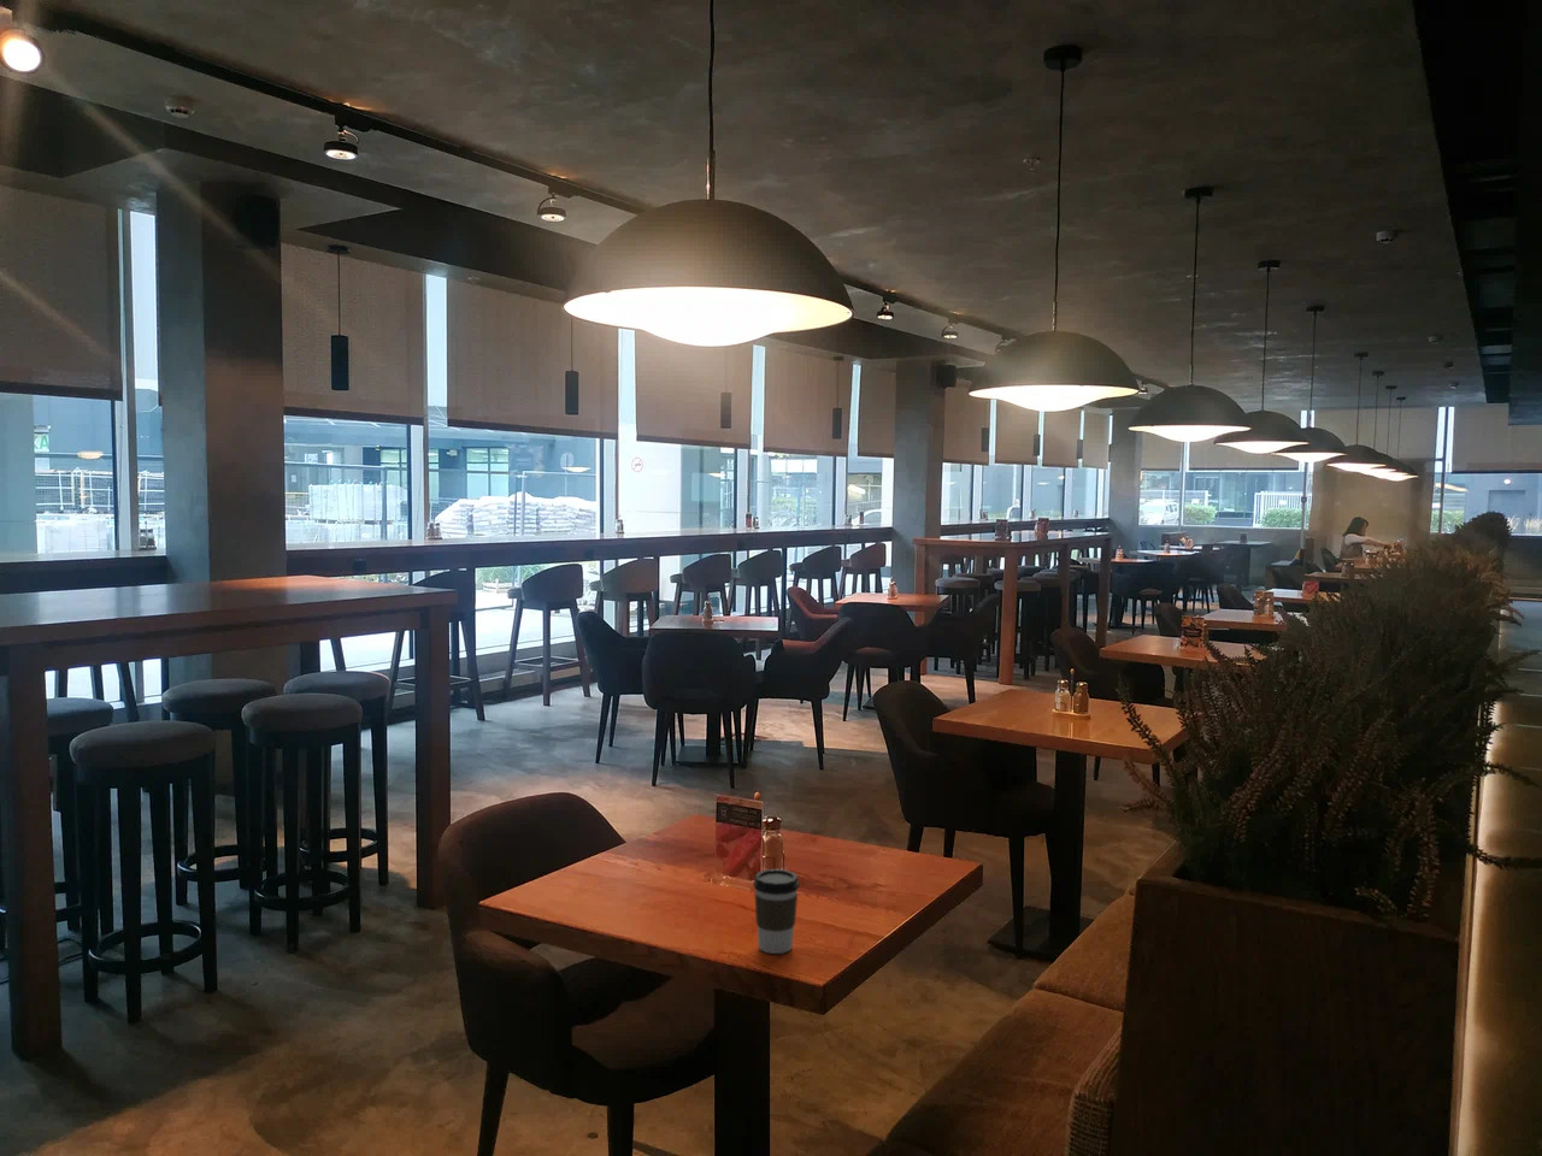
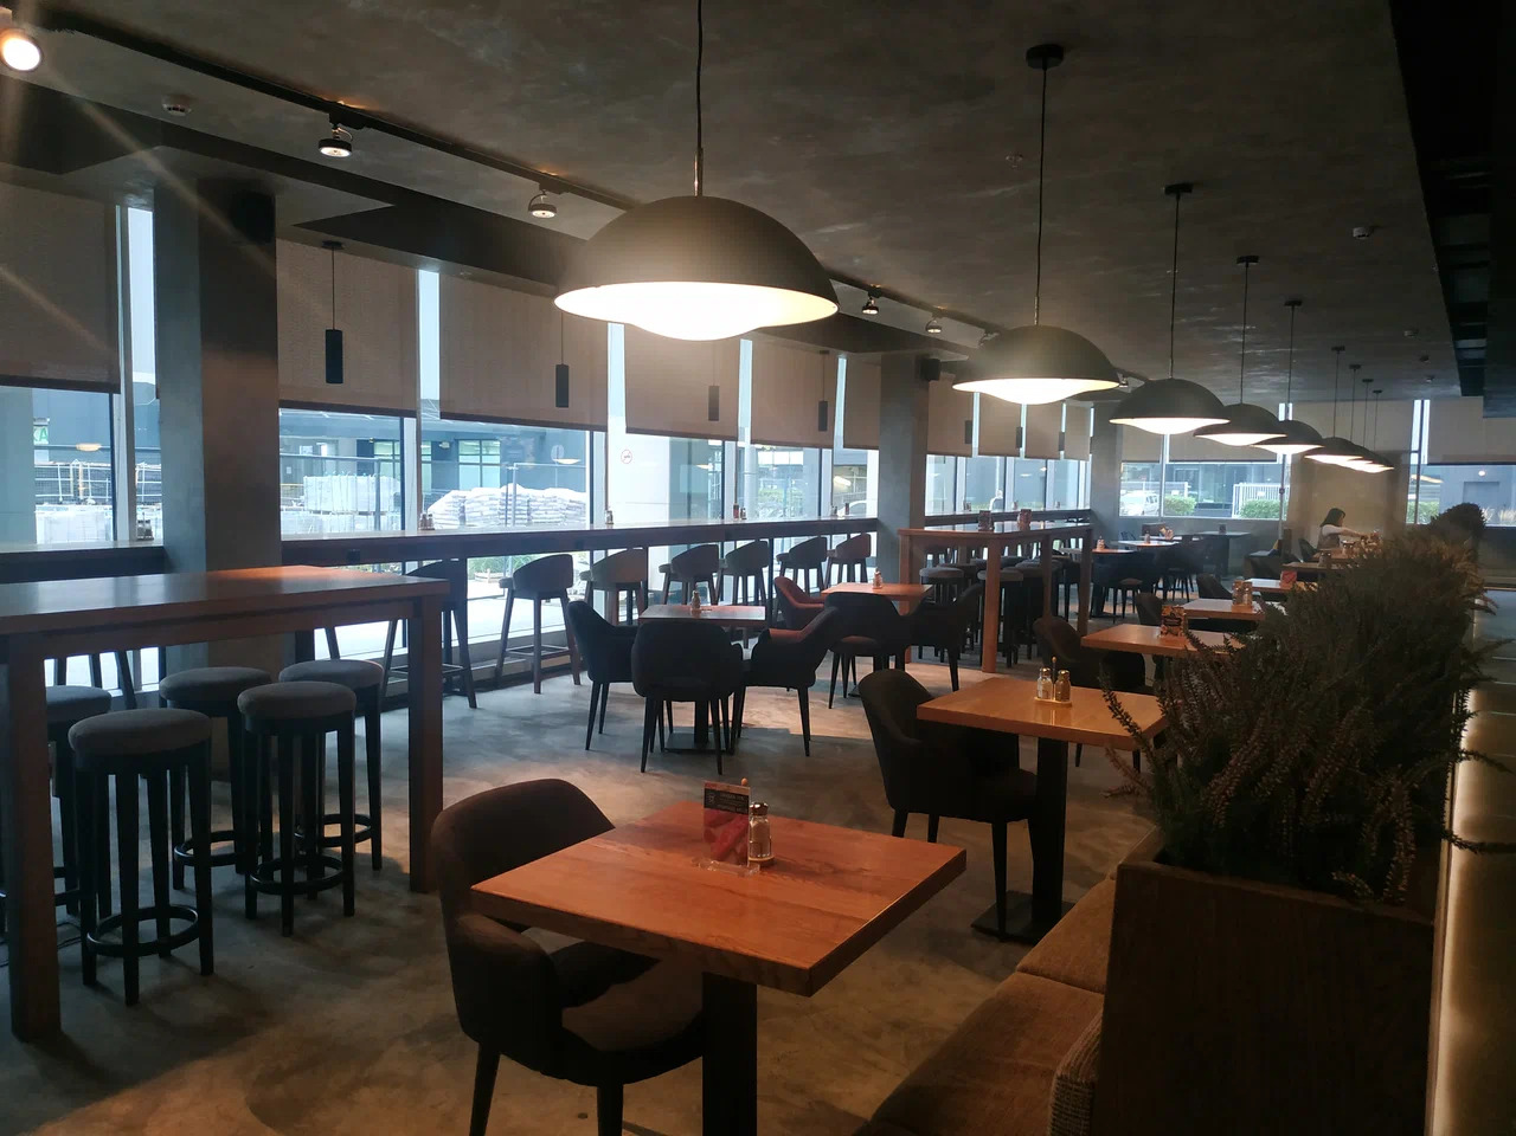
- coffee cup [752,868,800,954]
